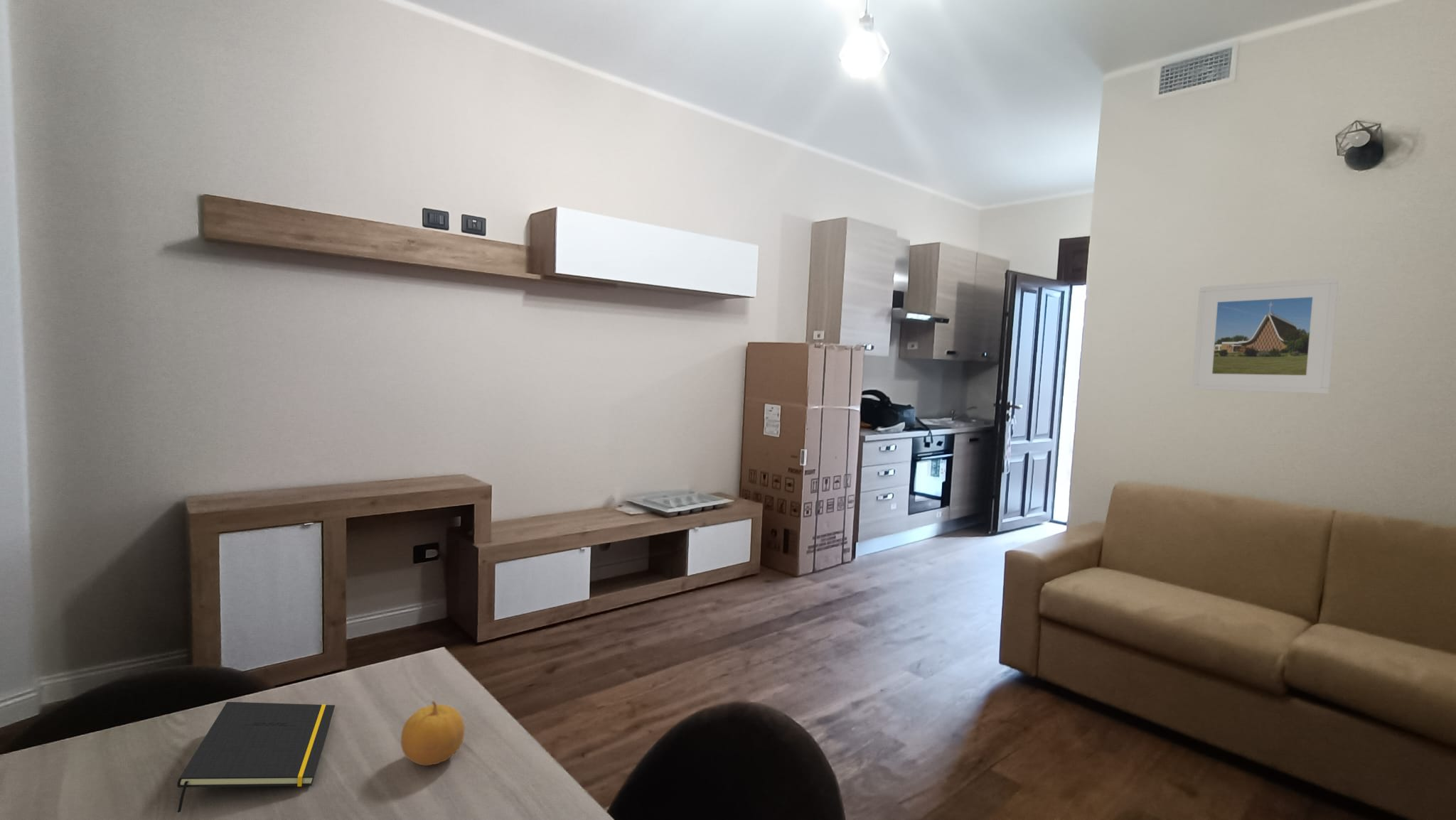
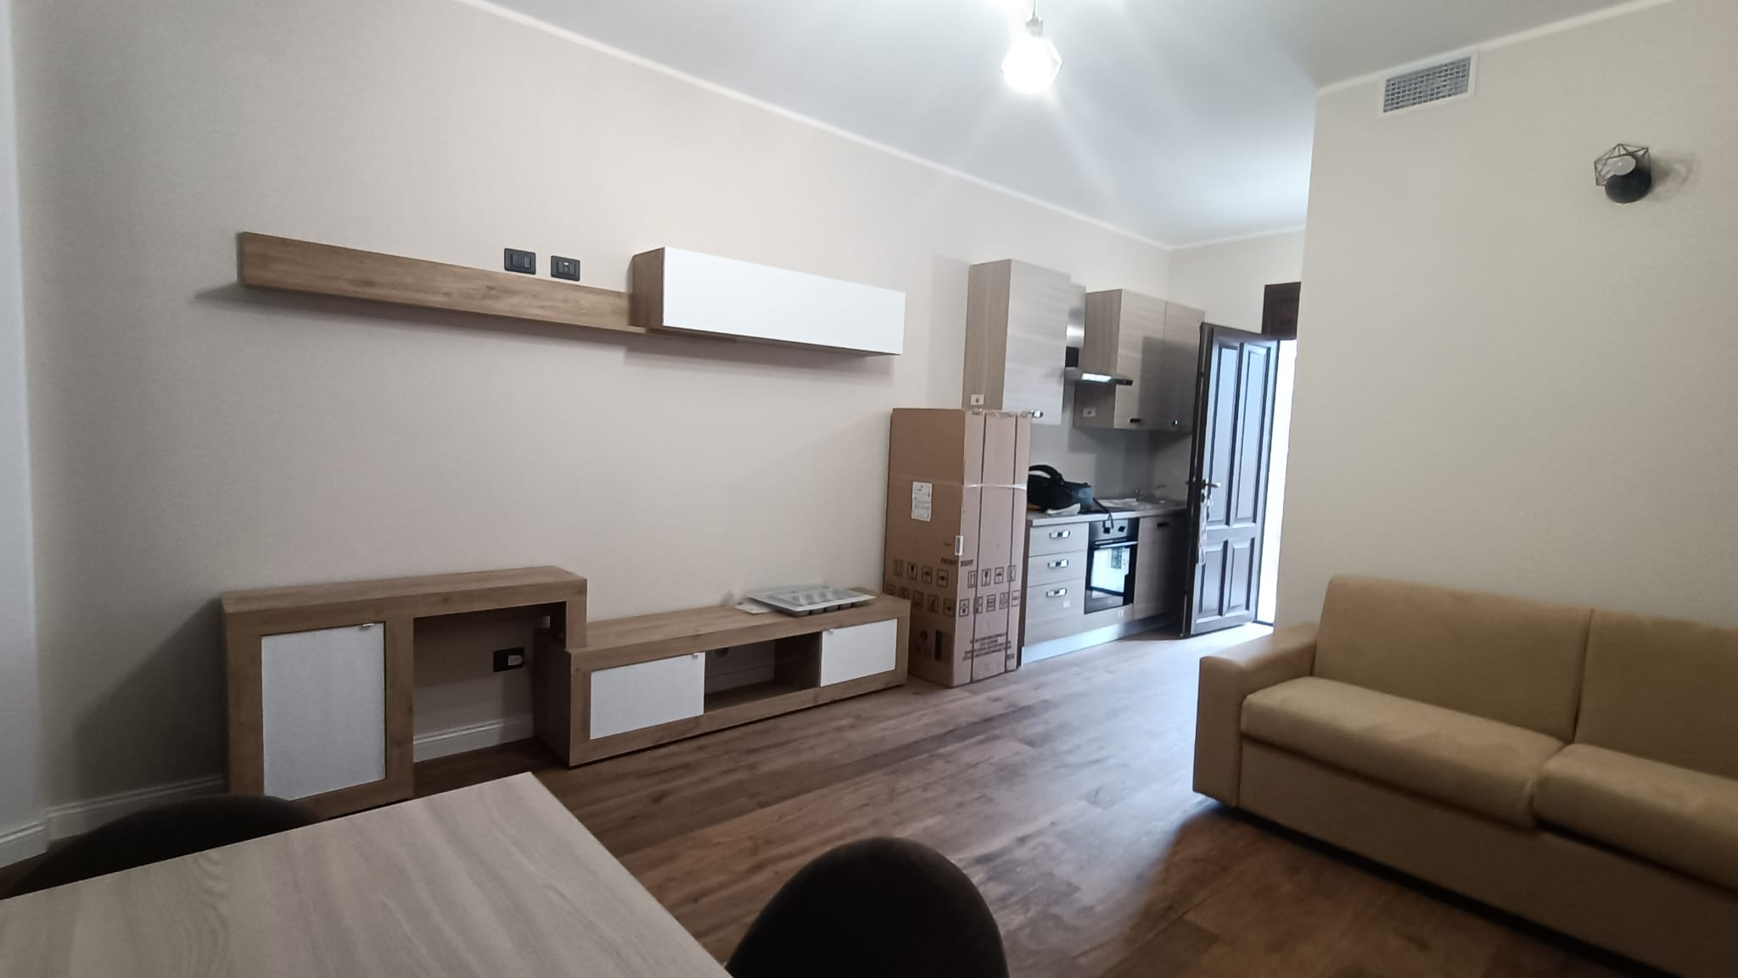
- fruit [400,700,465,766]
- notepad [176,701,336,813]
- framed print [1191,276,1339,394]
